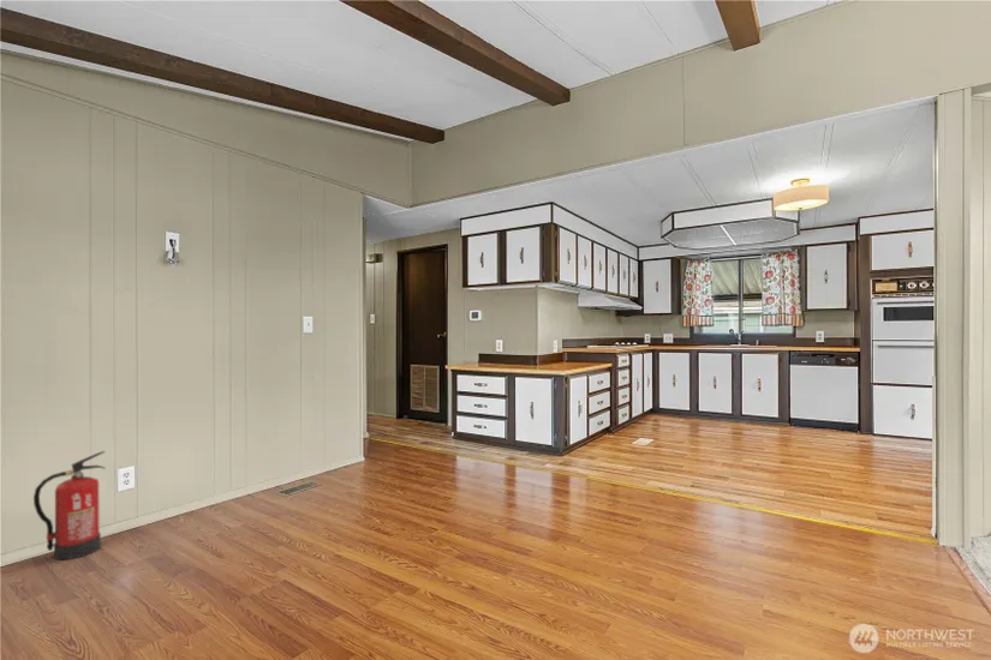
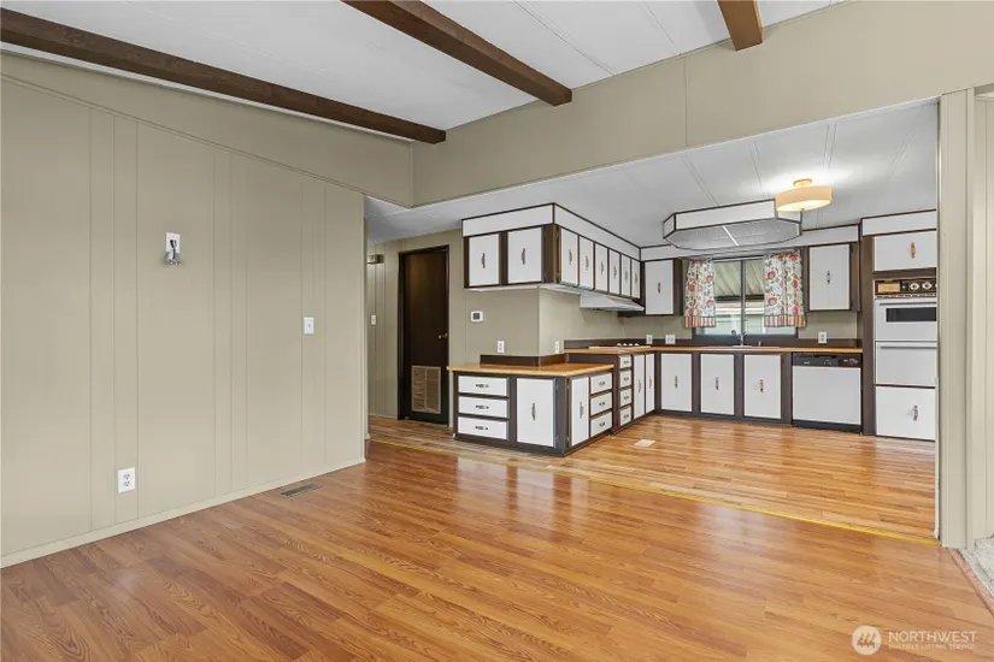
- fire extinguisher [32,450,107,560]
